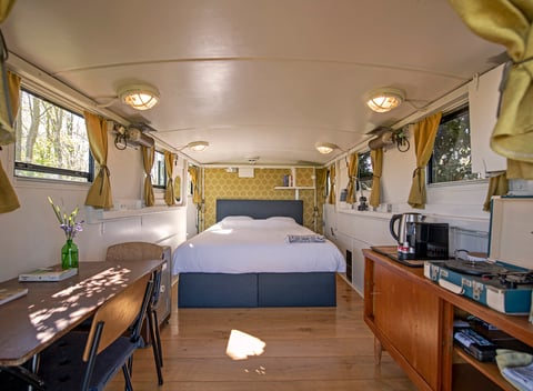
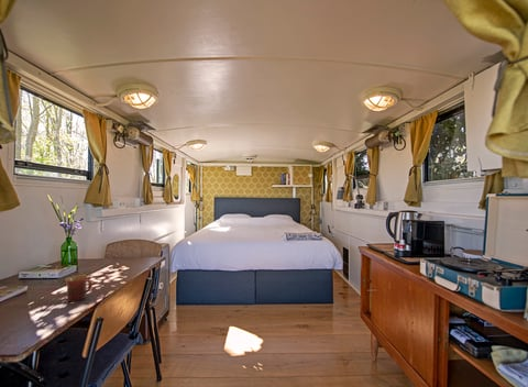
+ mug [64,274,94,302]
